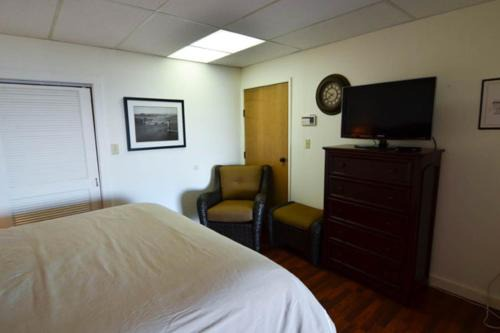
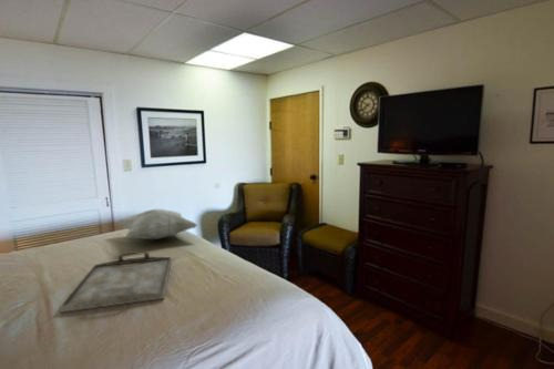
+ decorative pillow [117,208,199,240]
+ serving tray [59,250,173,314]
